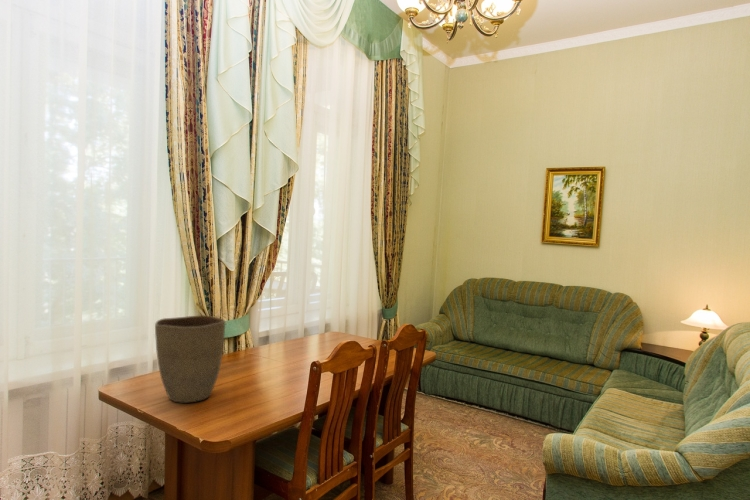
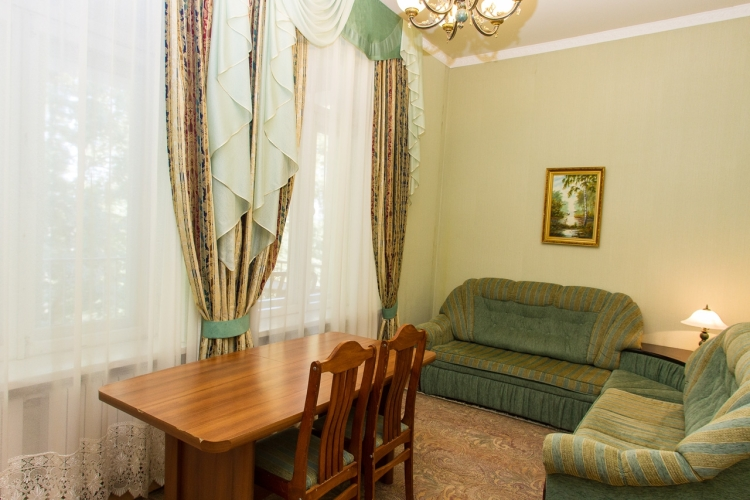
- vase [154,314,226,404]
